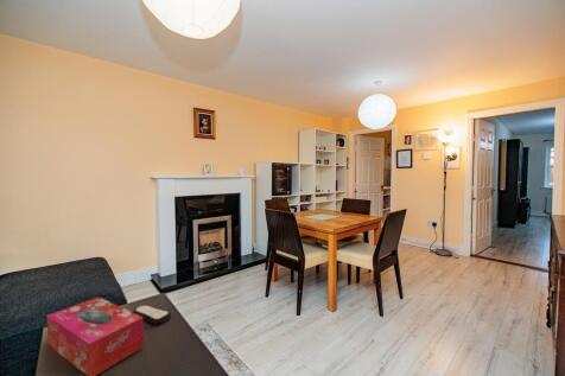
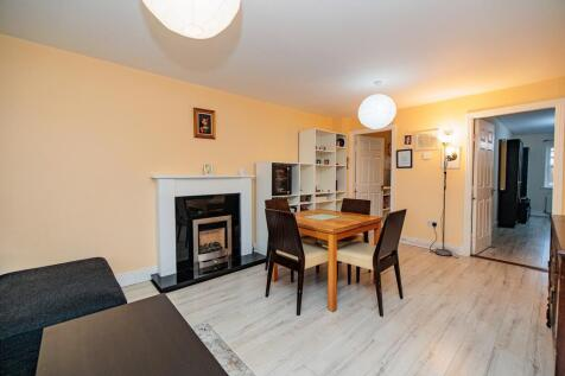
- tissue box [46,295,145,376]
- remote control [133,304,172,325]
